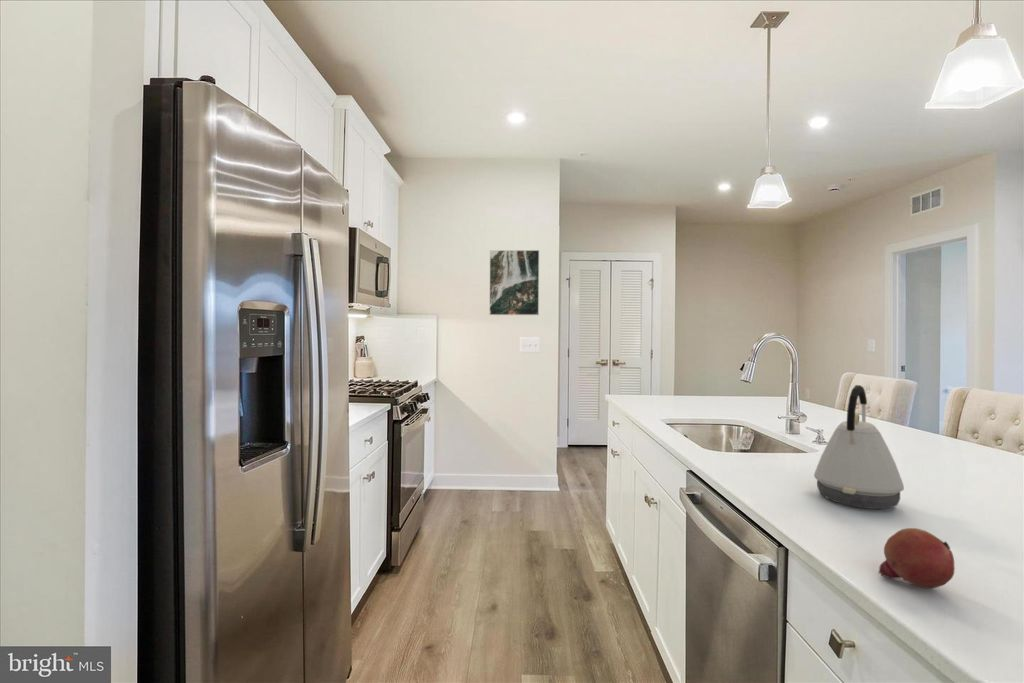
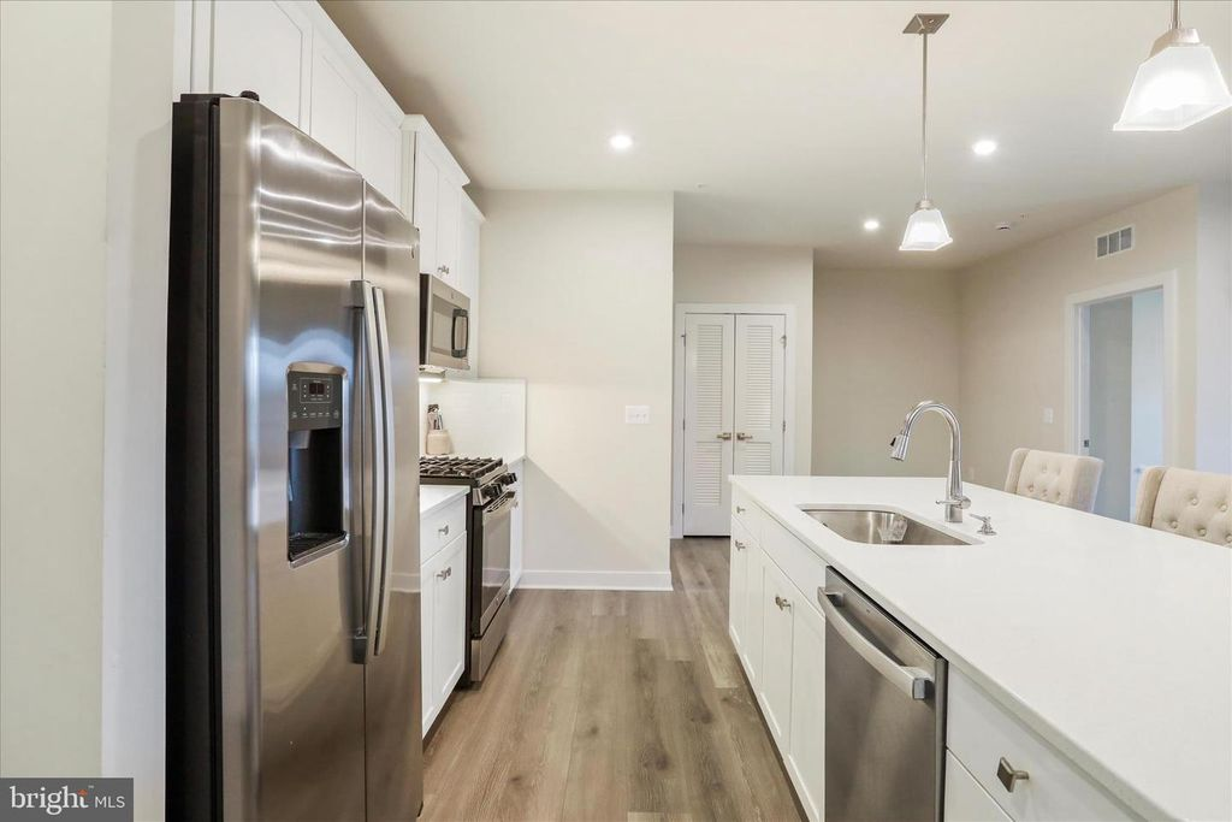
- fruit [877,527,956,589]
- kettle [813,384,905,510]
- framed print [488,249,540,316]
